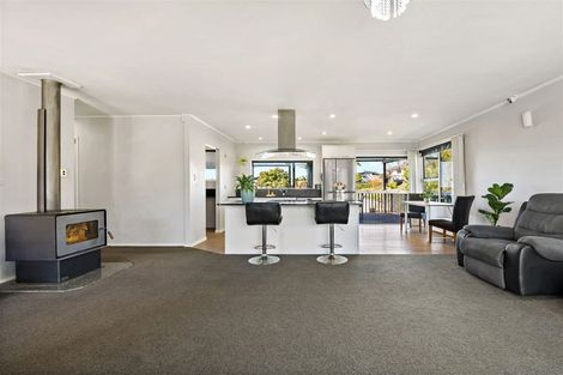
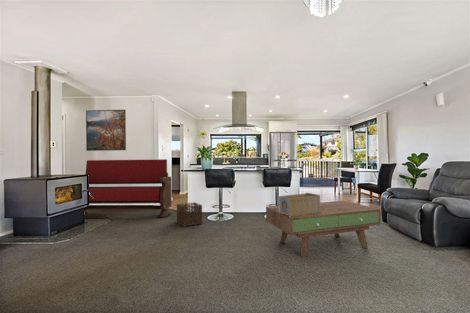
+ coffee table [265,200,382,259]
+ basket [176,201,204,228]
+ decorative box [277,192,321,217]
+ bench [84,158,173,218]
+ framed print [85,109,127,152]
